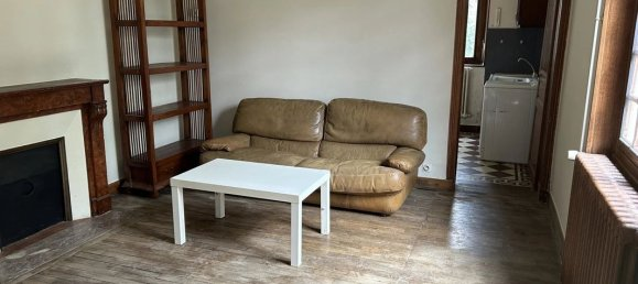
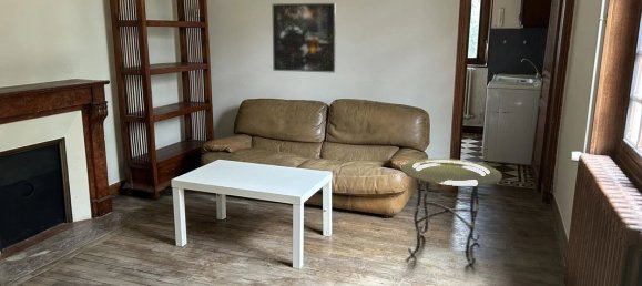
+ side table [400,157,503,266]
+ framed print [271,2,337,73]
